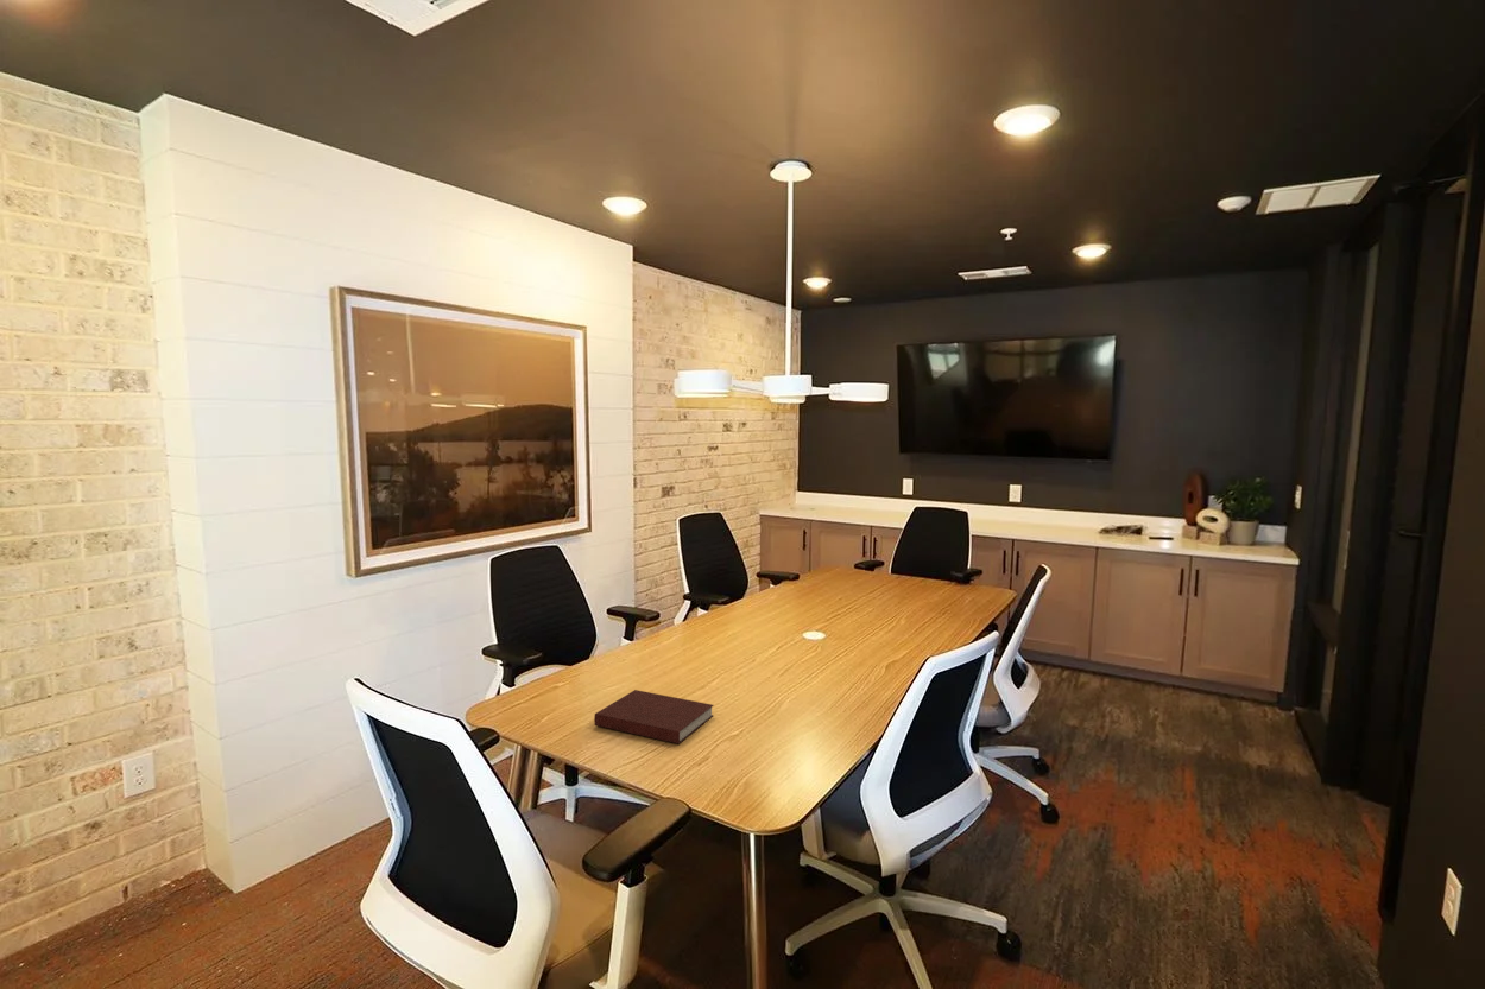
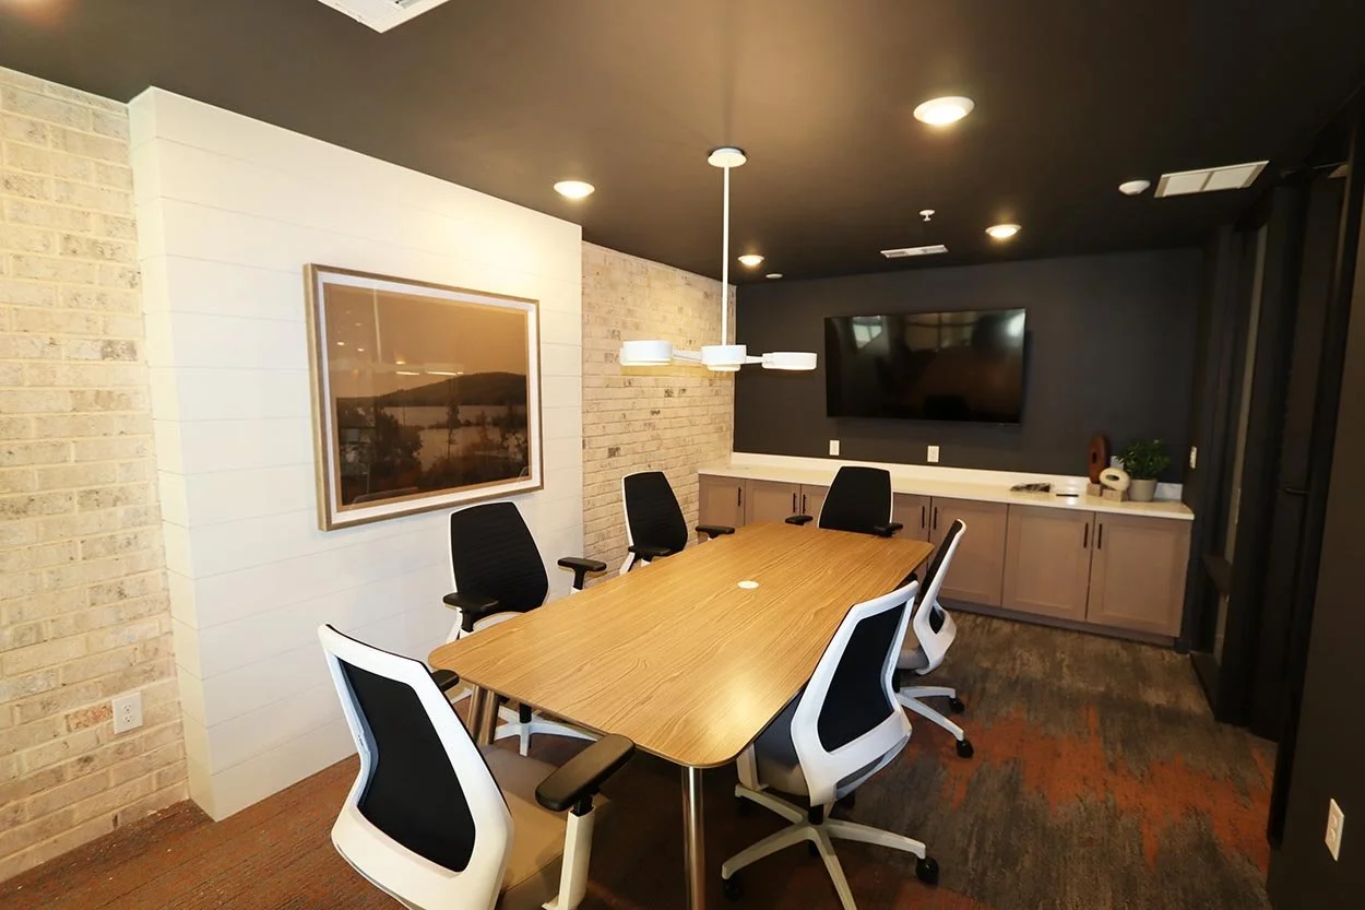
- notebook [593,689,715,746]
